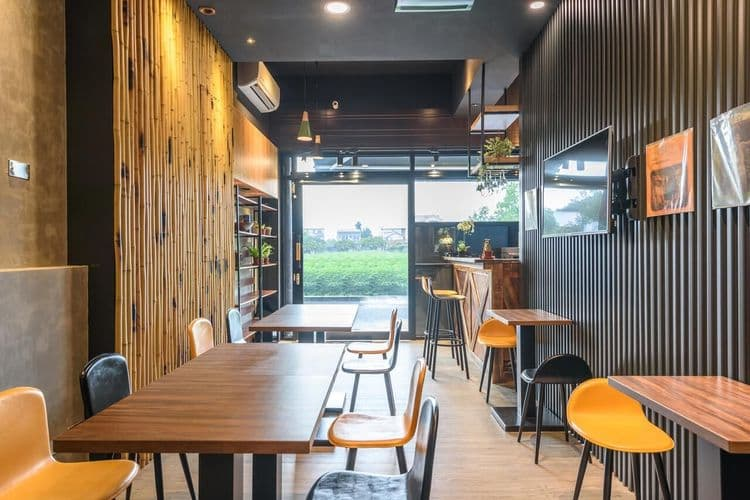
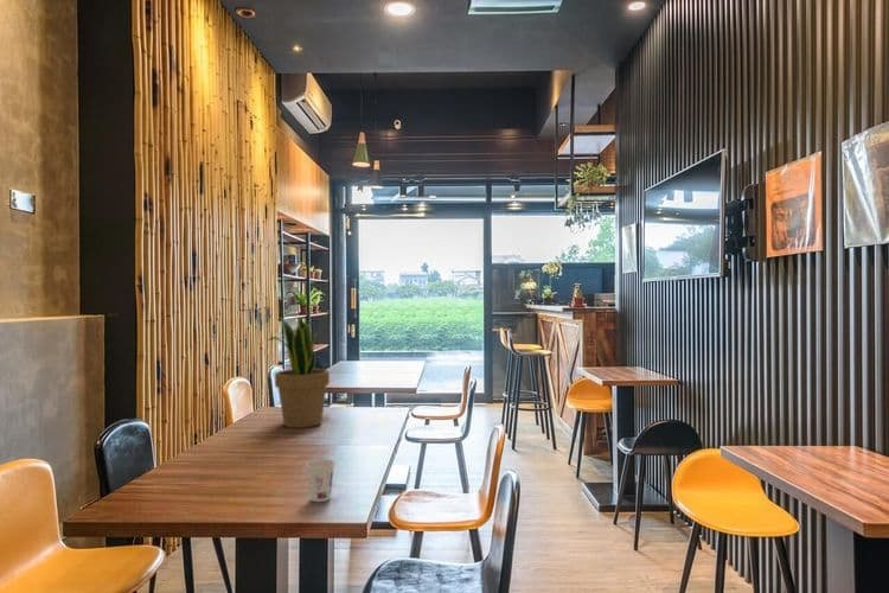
+ cup [305,458,335,503]
+ potted plant [266,315,331,429]
